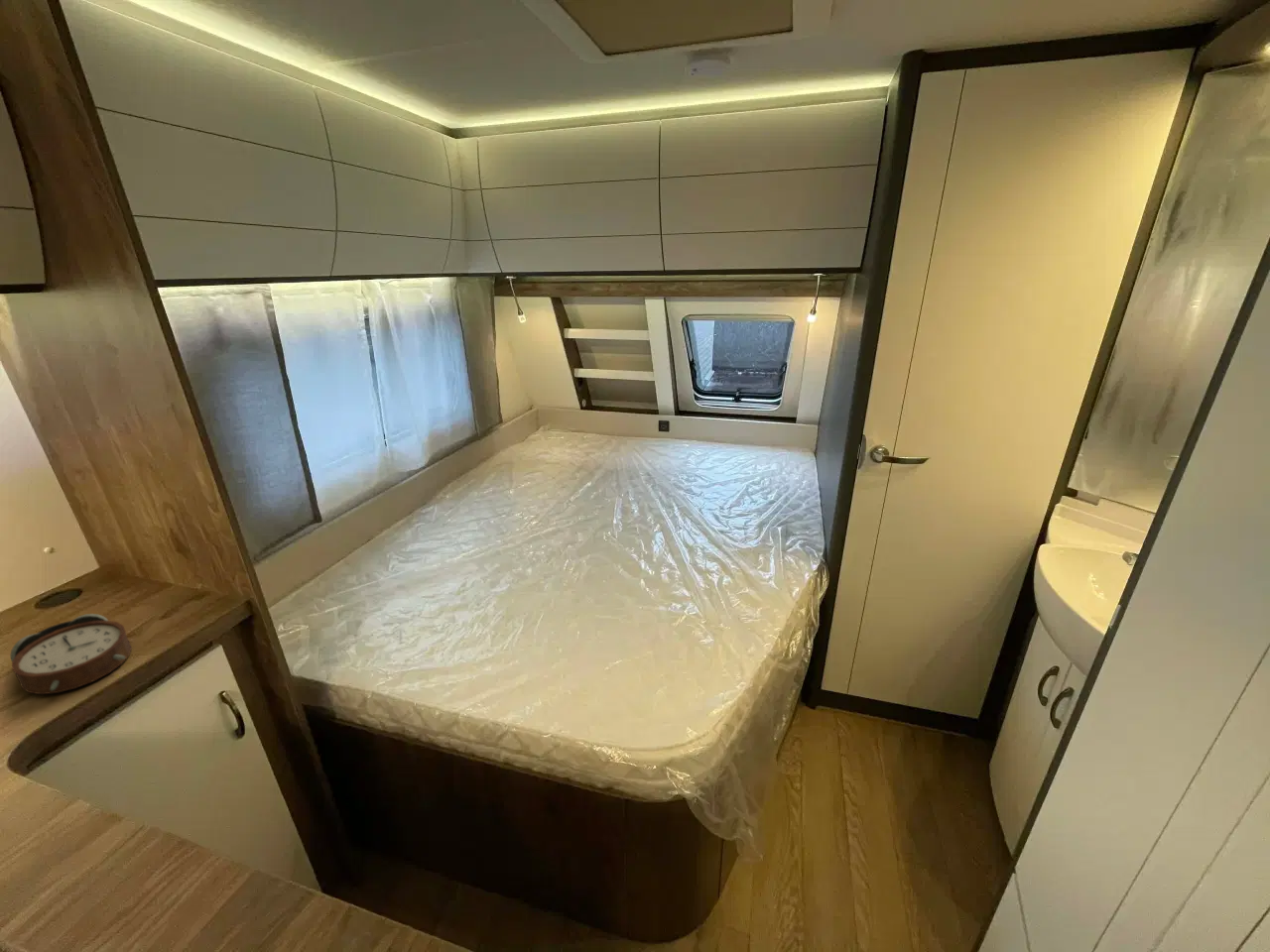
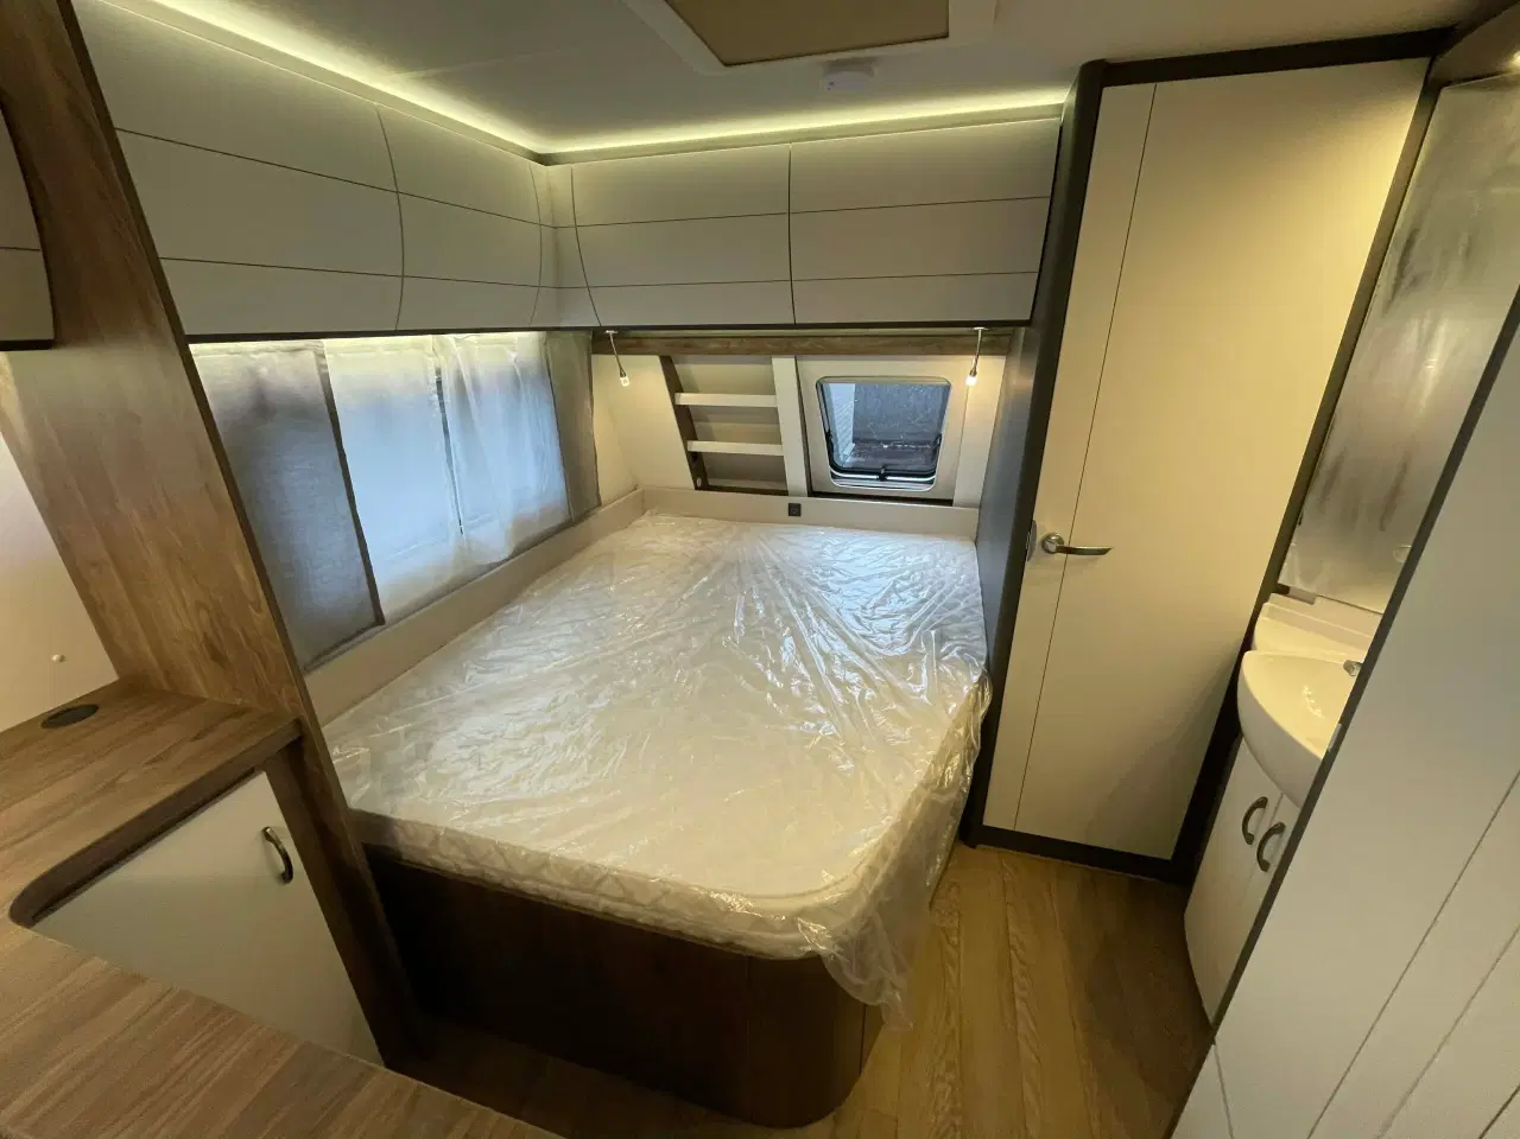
- alarm clock [9,613,133,695]
